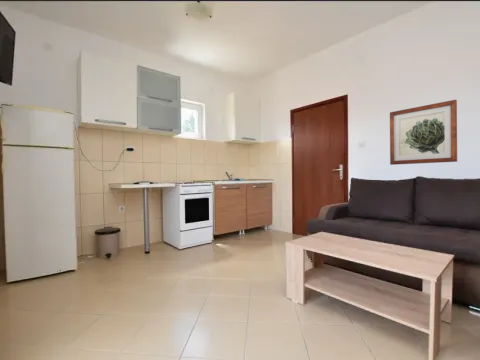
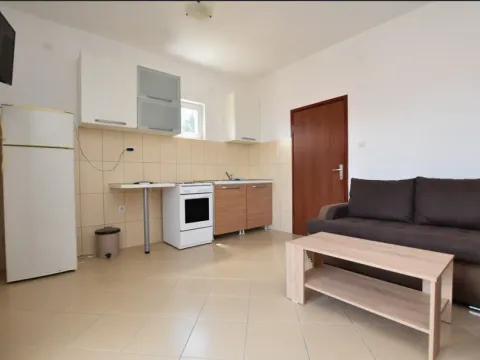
- wall art [389,99,458,166]
